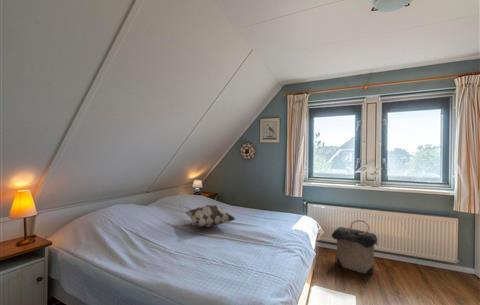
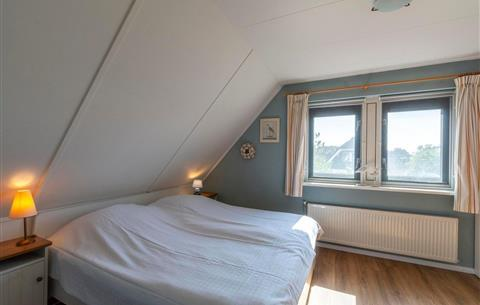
- decorative pillow [183,204,236,228]
- laundry hamper [330,219,379,276]
